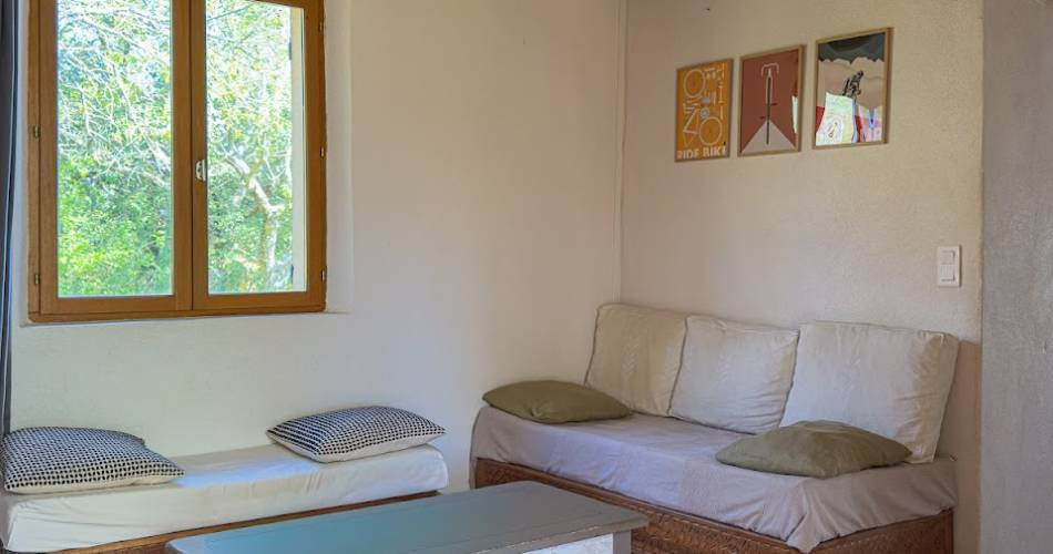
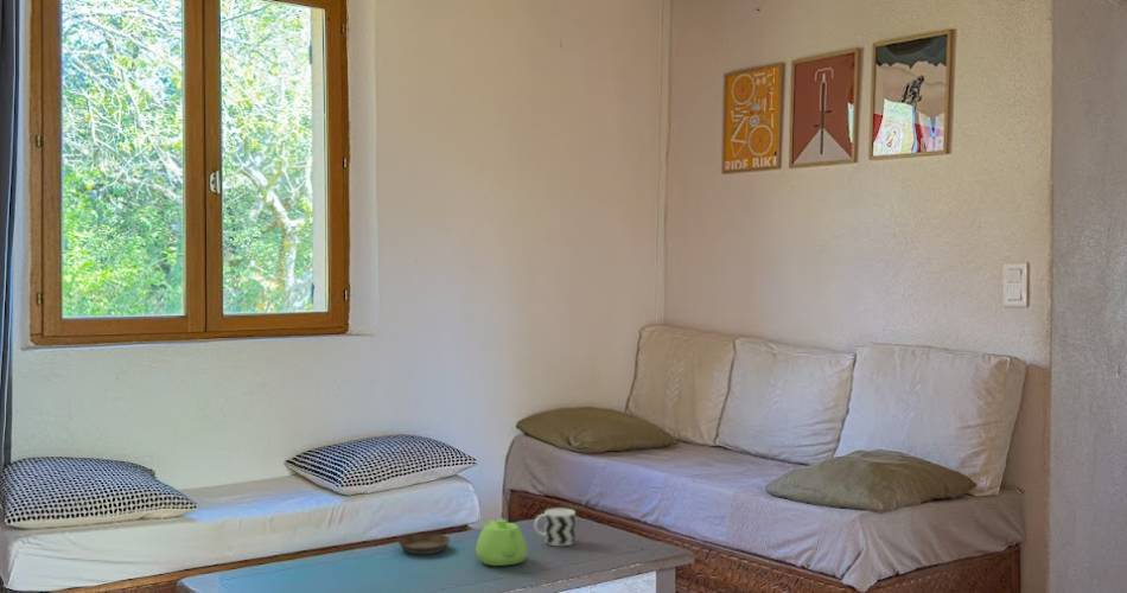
+ teapot [475,518,529,567]
+ cup [533,506,577,547]
+ saucer [396,533,452,555]
